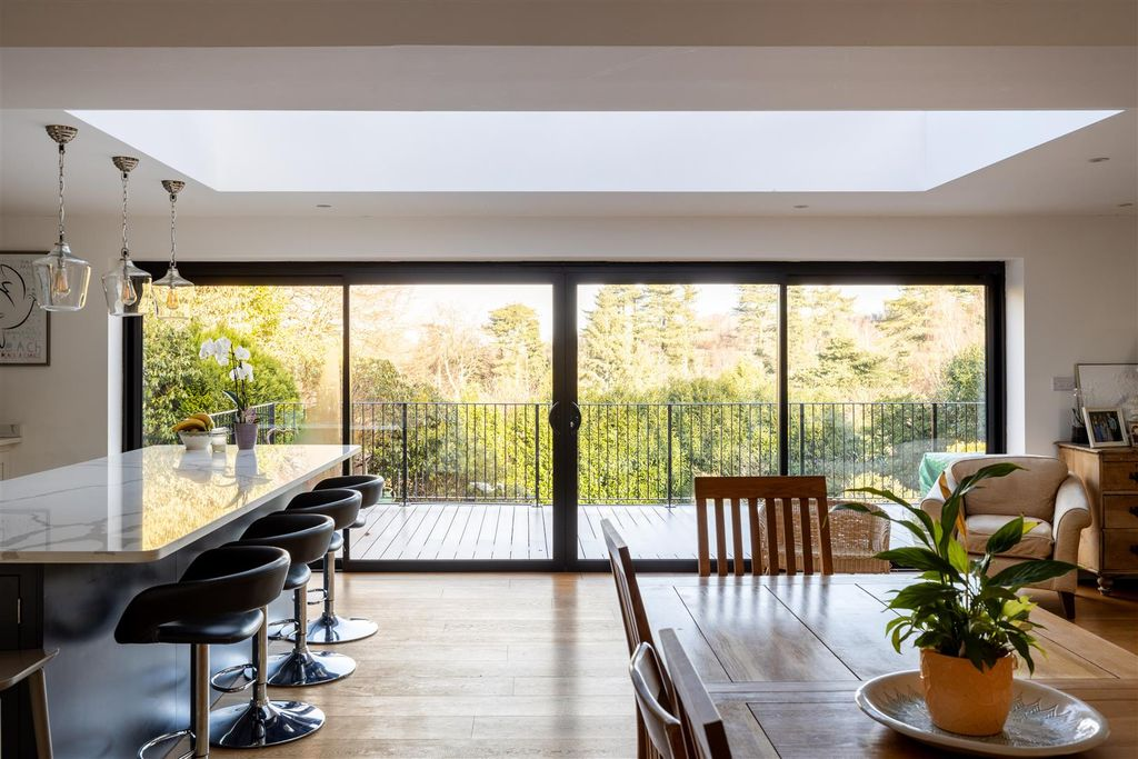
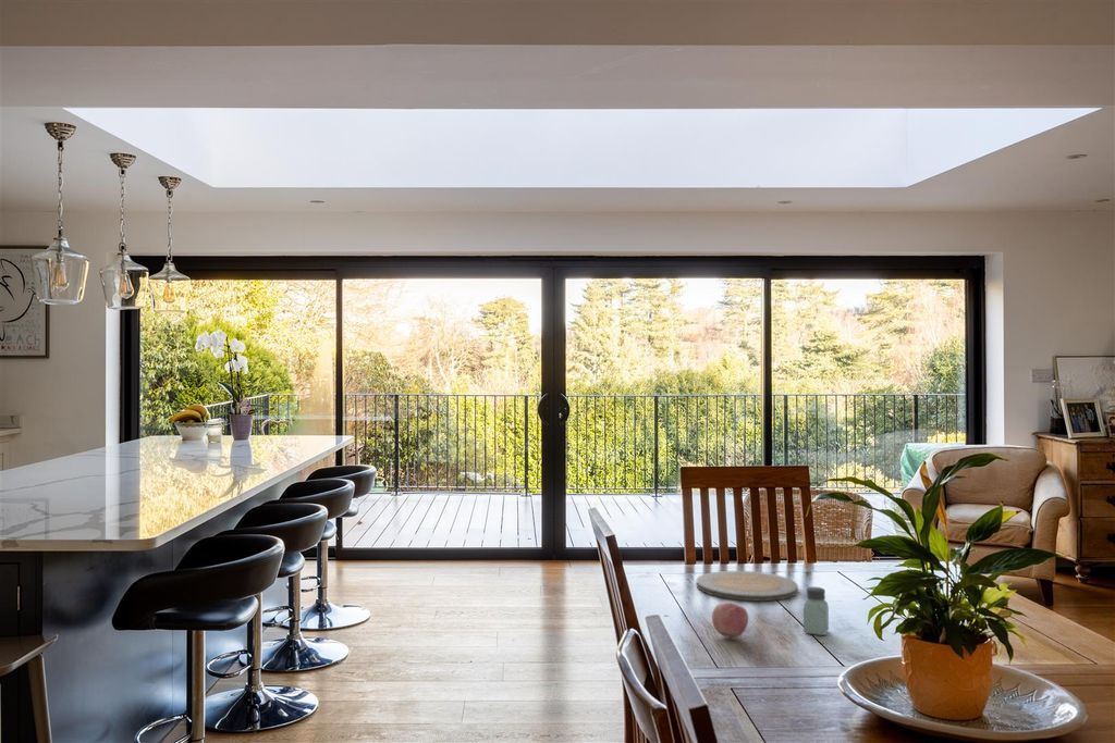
+ plate [696,570,799,602]
+ apple [711,602,749,639]
+ saltshaker [802,586,830,636]
